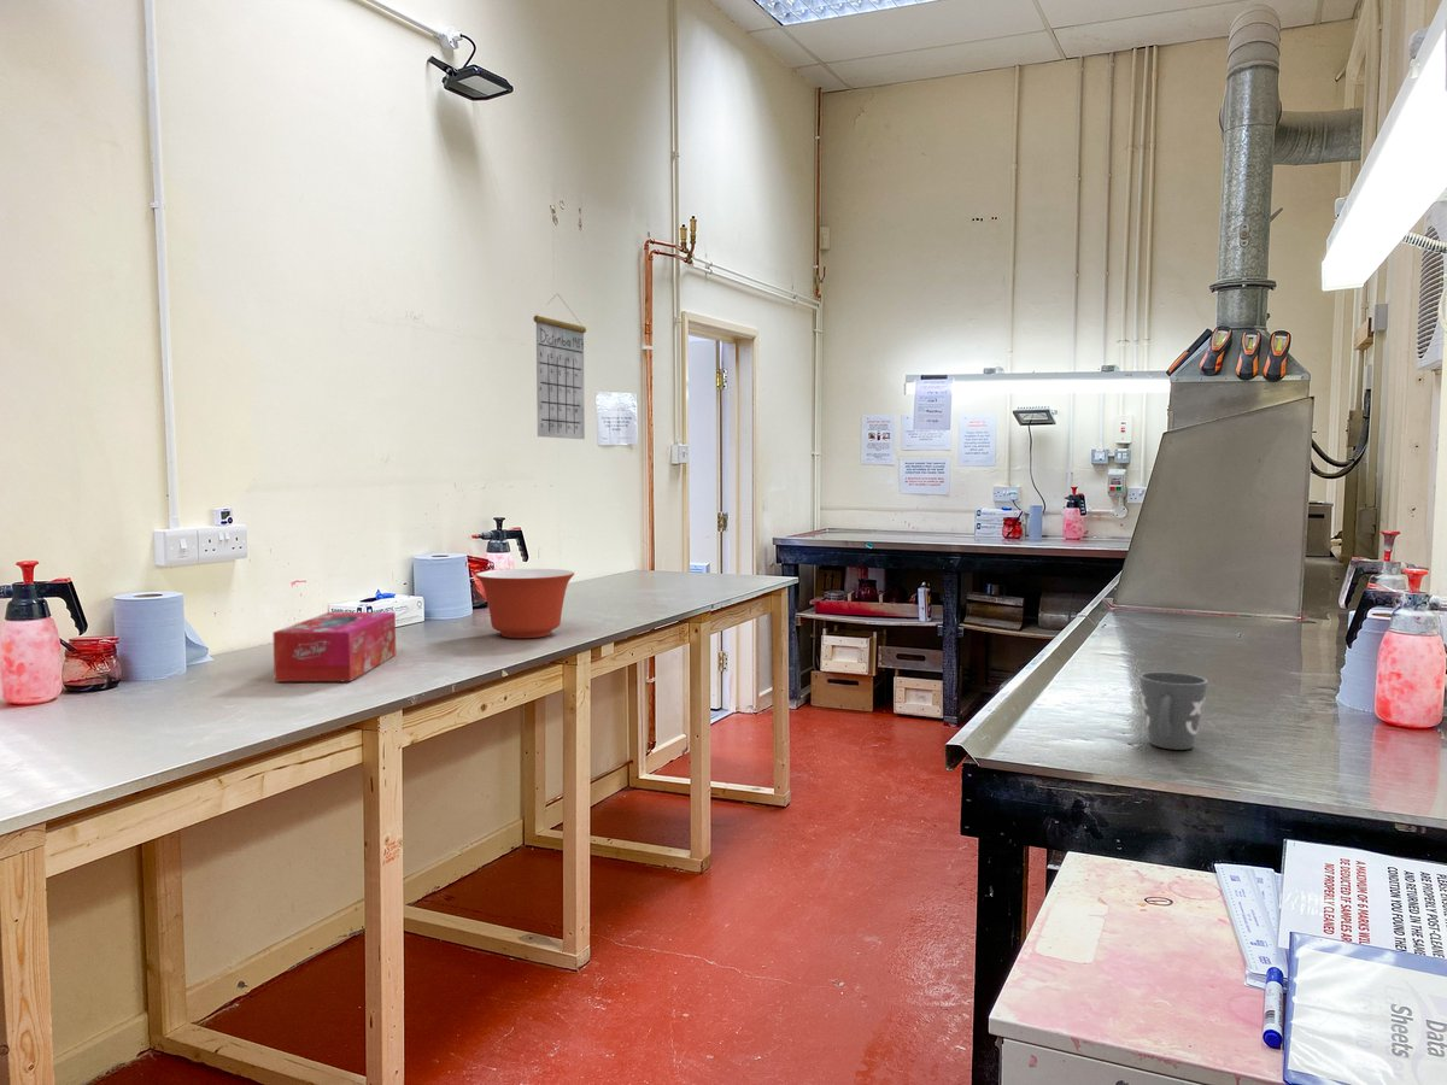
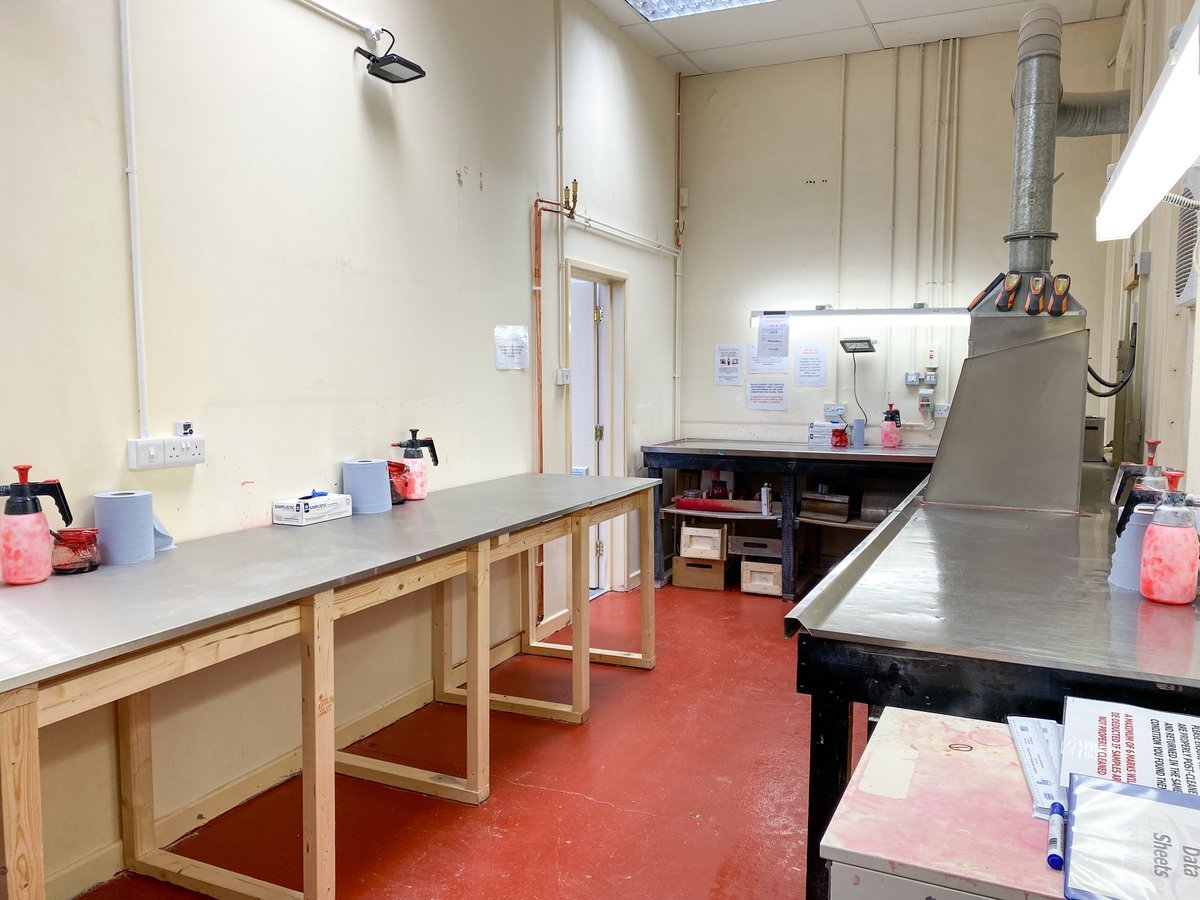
- tissue box [271,611,397,682]
- calendar [533,293,587,440]
- mug [1138,671,1208,751]
- mixing bowl [475,568,575,639]
